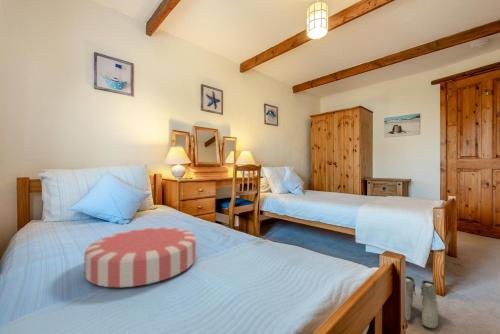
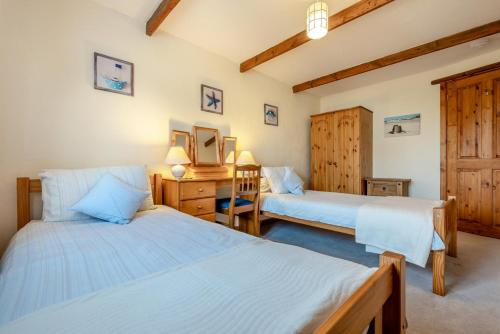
- cushion [84,227,197,288]
- boots [405,275,439,330]
